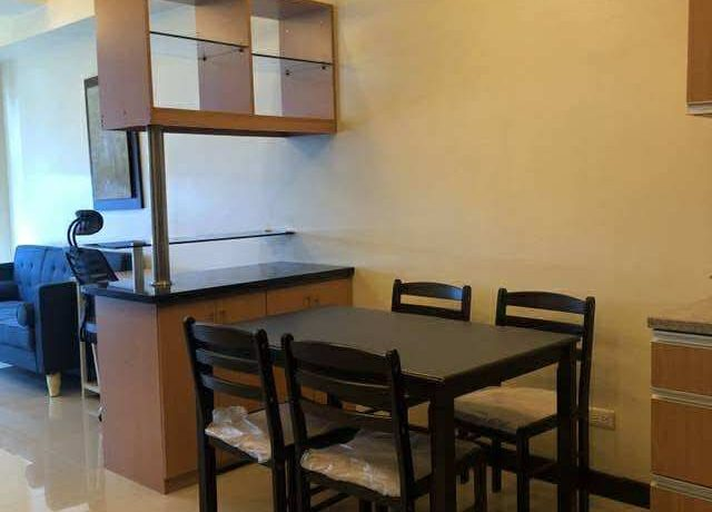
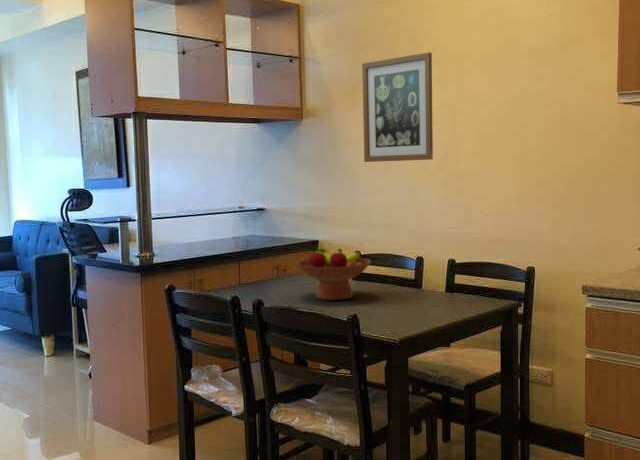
+ fruit bowl [295,245,372,301]
+ wall art [361,51,434,163]
